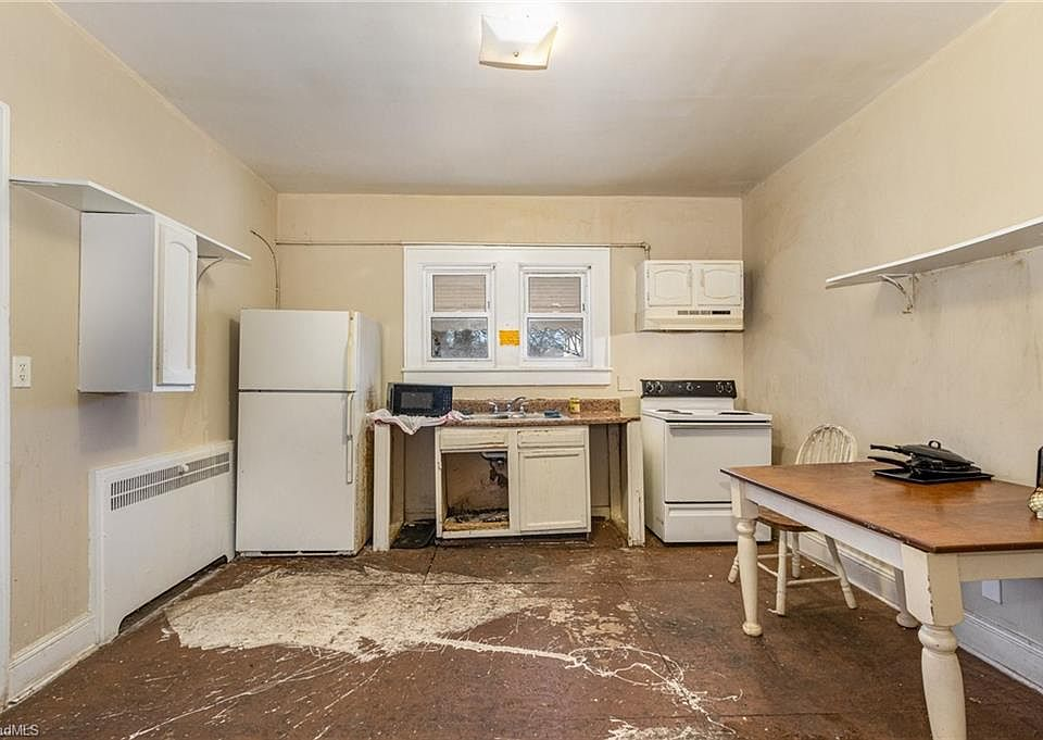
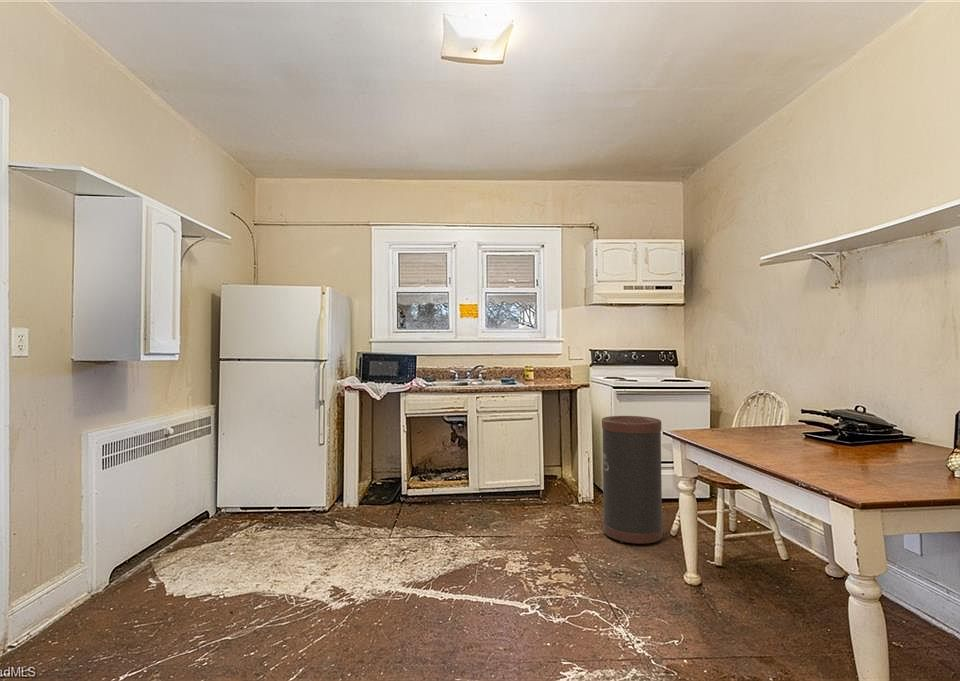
+ trash can [601,415,664,545]
